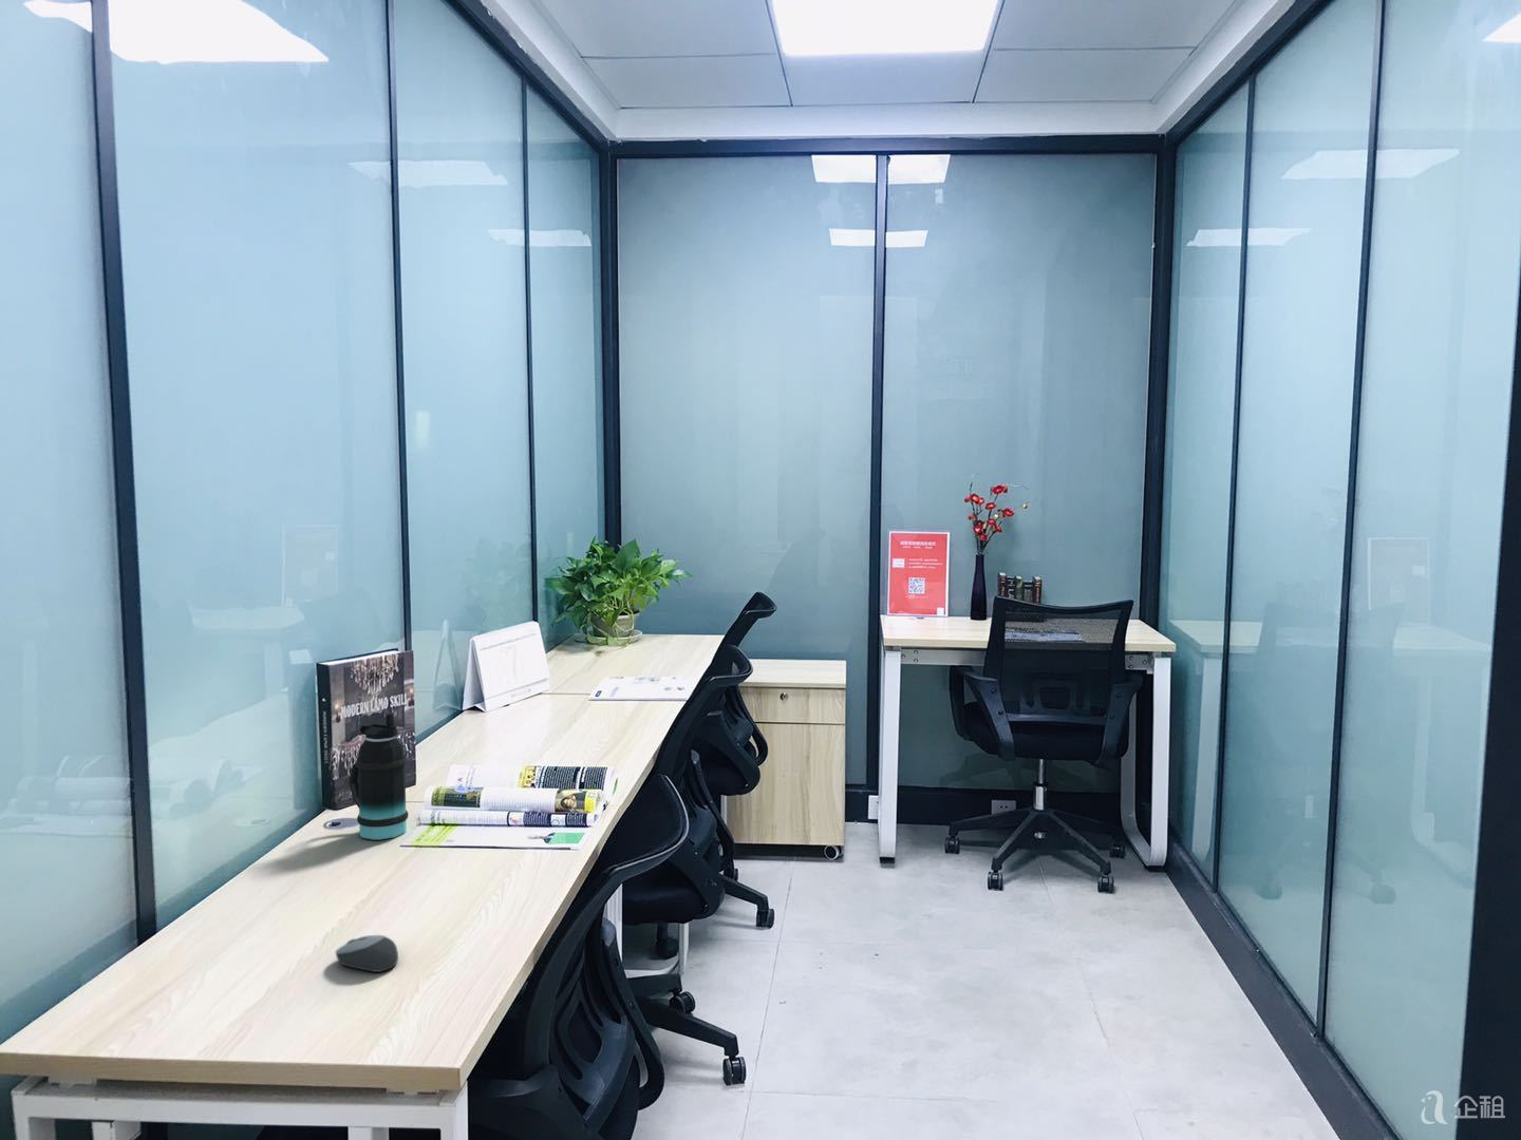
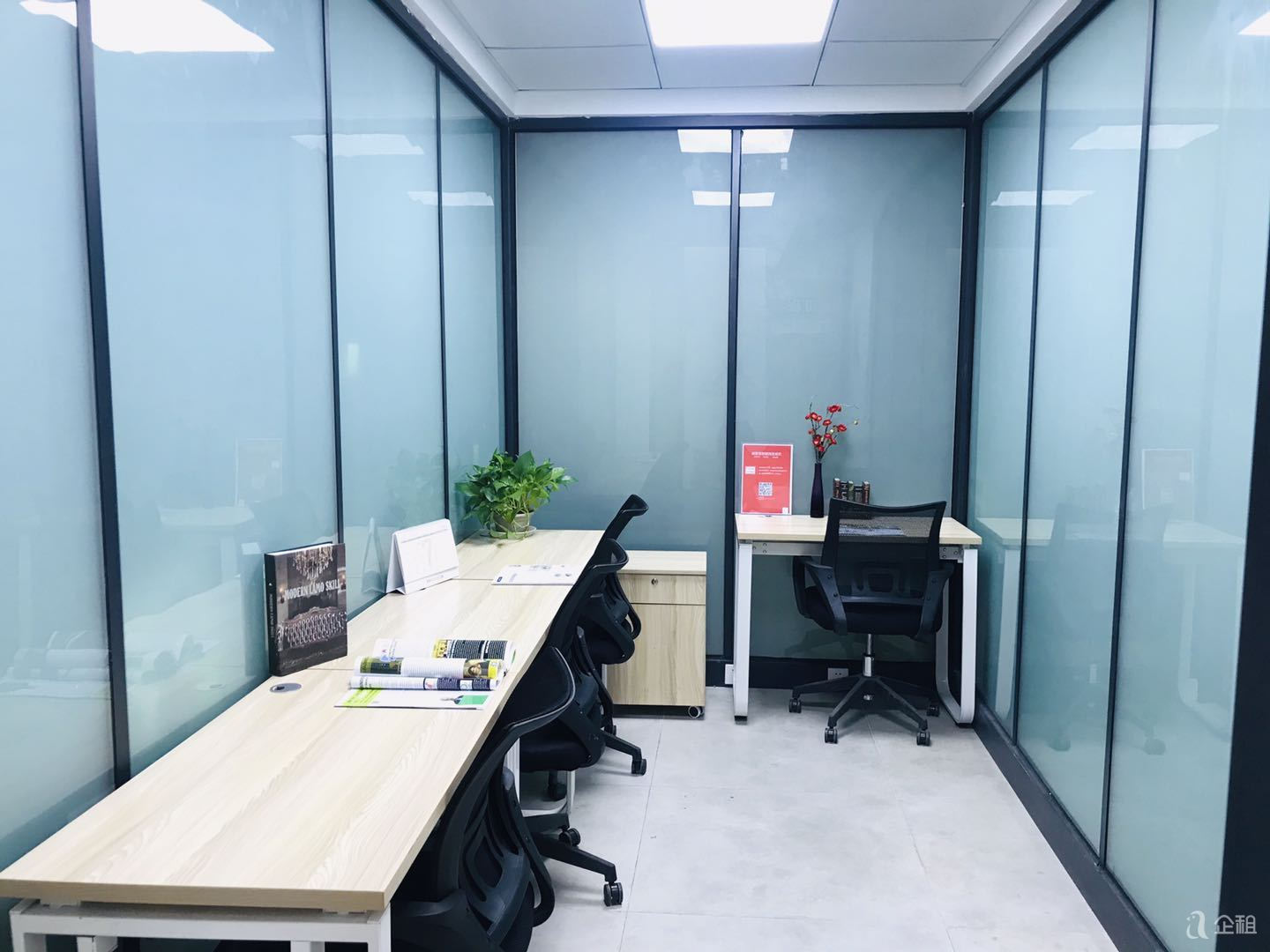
- bottle [349,712,410,842]
- computer mouse [334,934,399,974]
